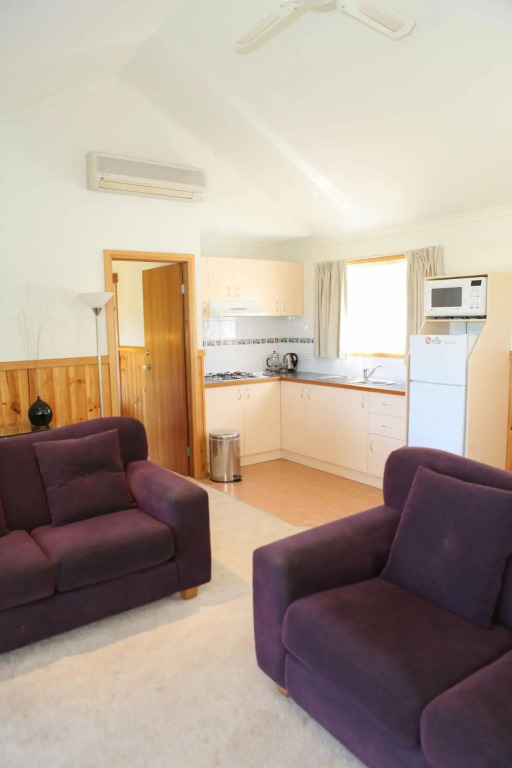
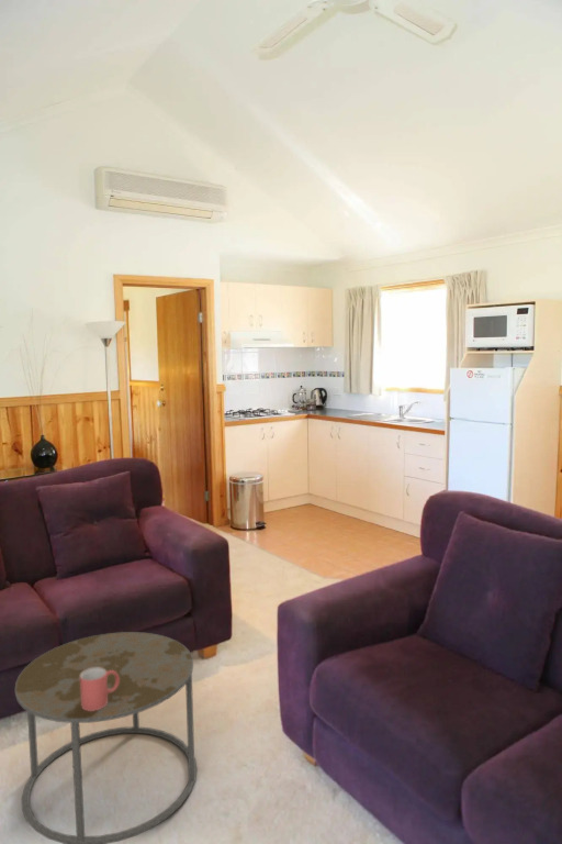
+ mug [80,668,120,711]
+ side table [14,631,199,844]
